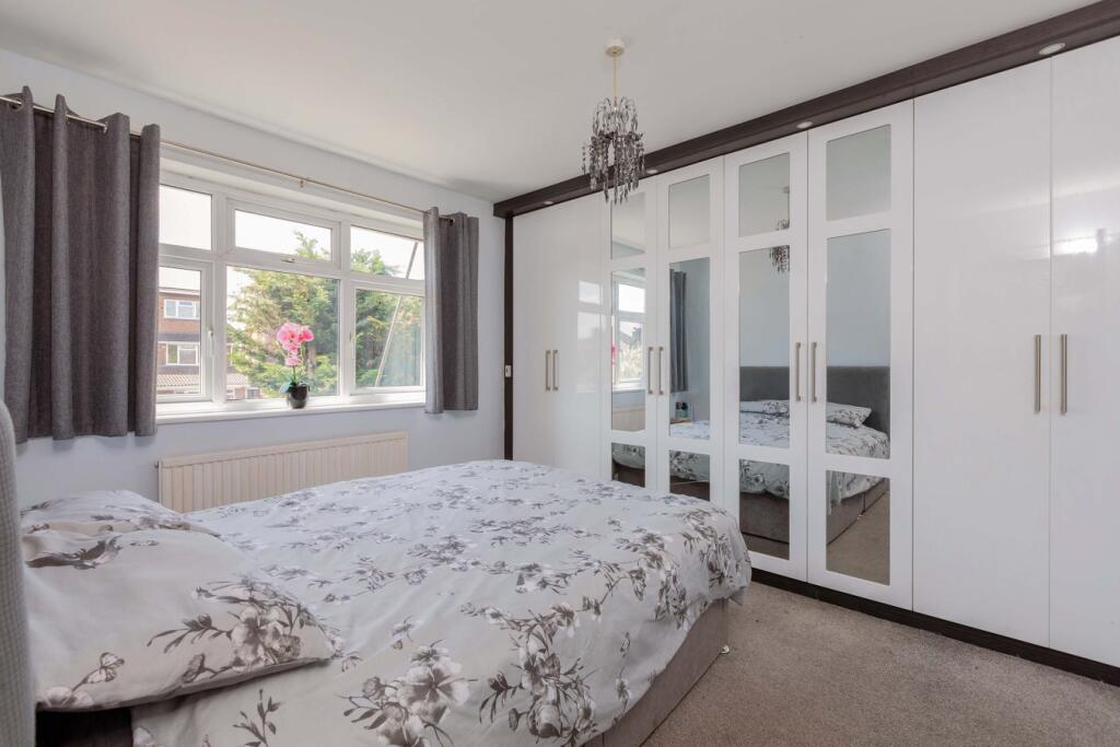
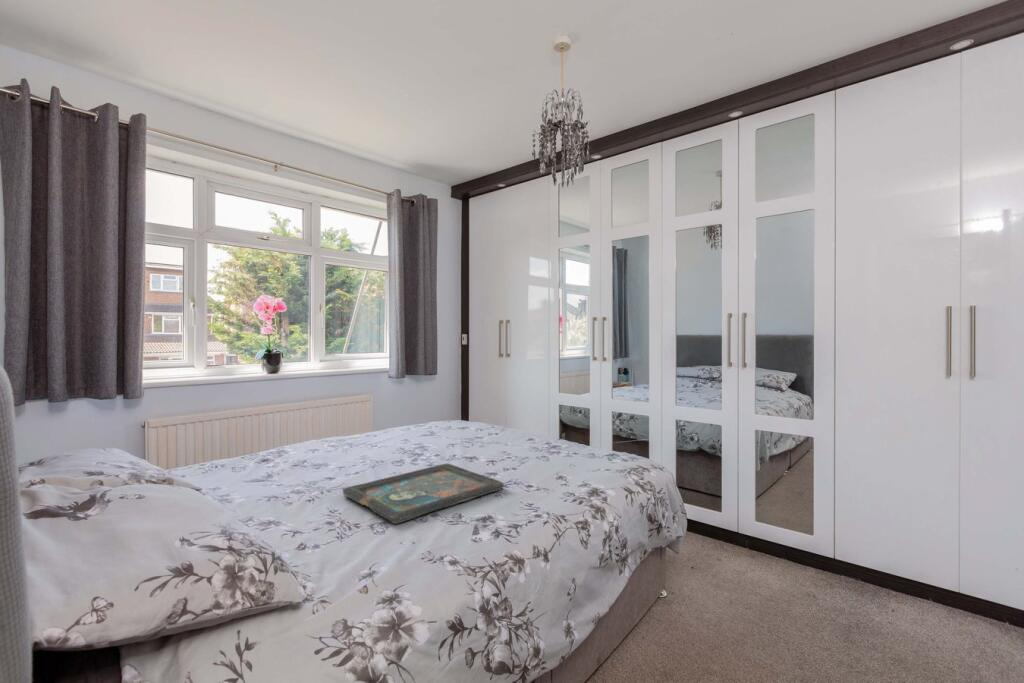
+ decorative tray [342,462,505,525]
